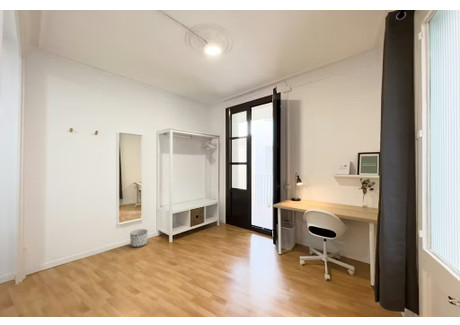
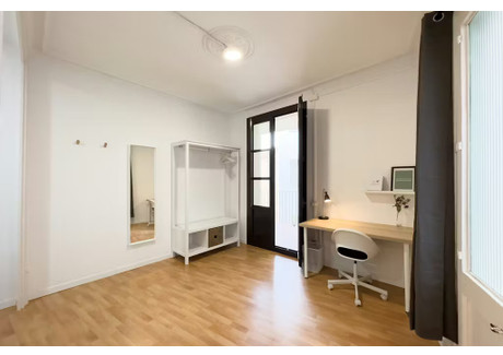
- planter [129,228,149,248]
